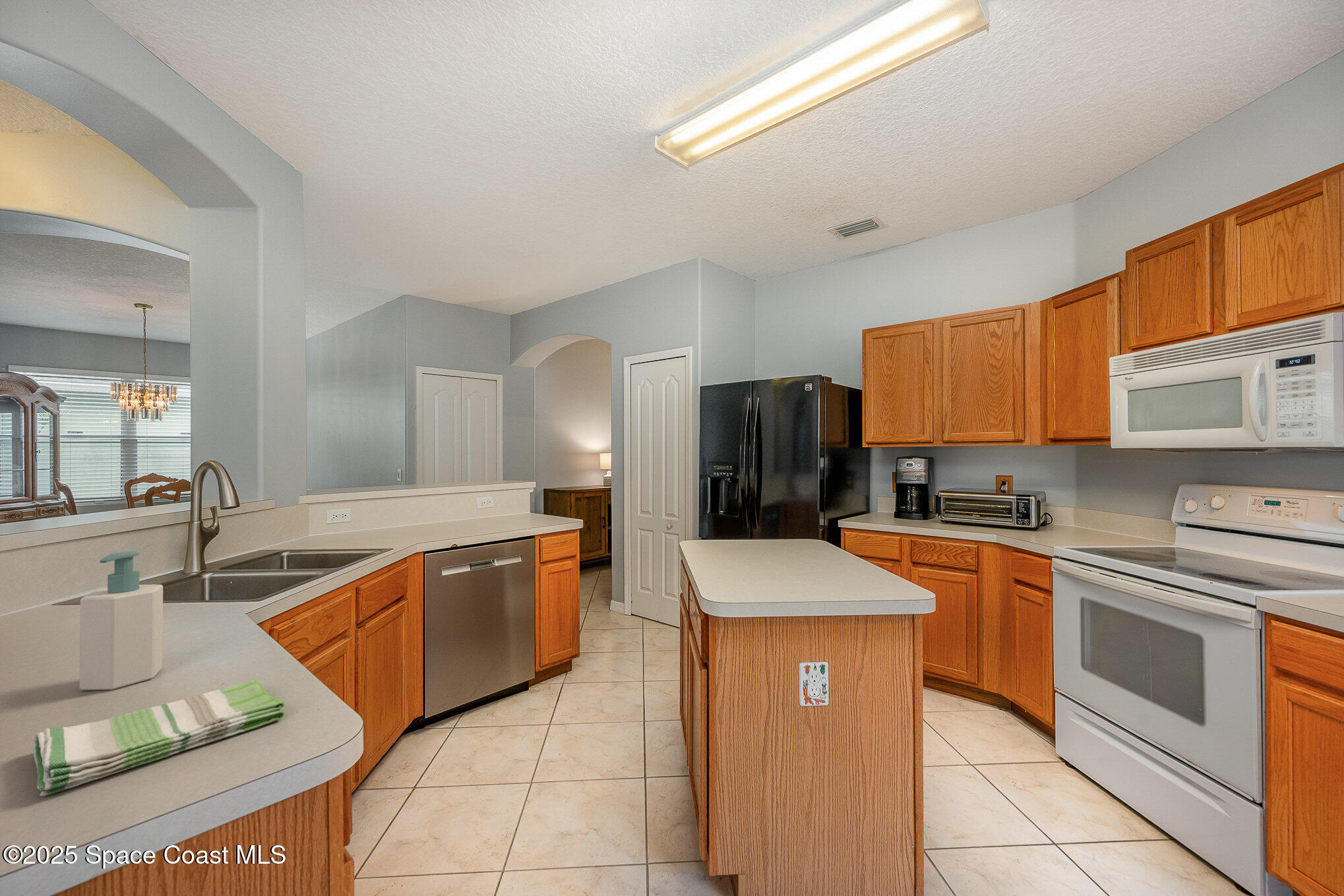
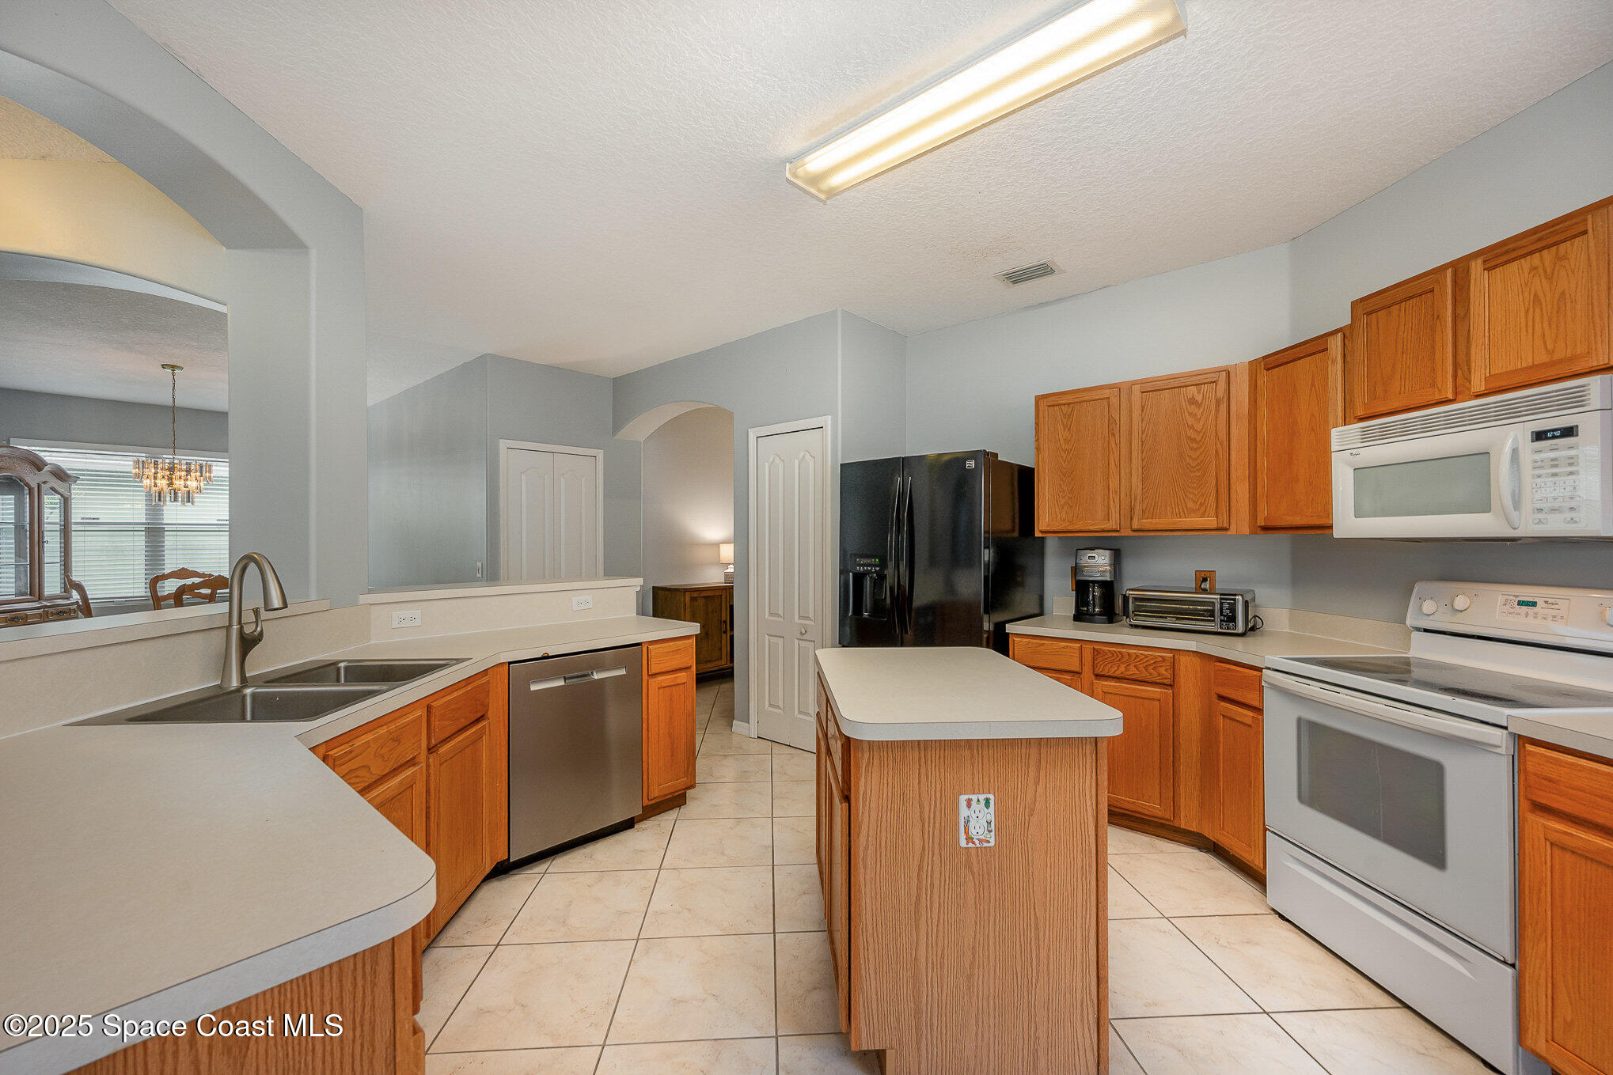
- dish towel [33,679,285,796]
- soap bottle [79,551,164,691]
